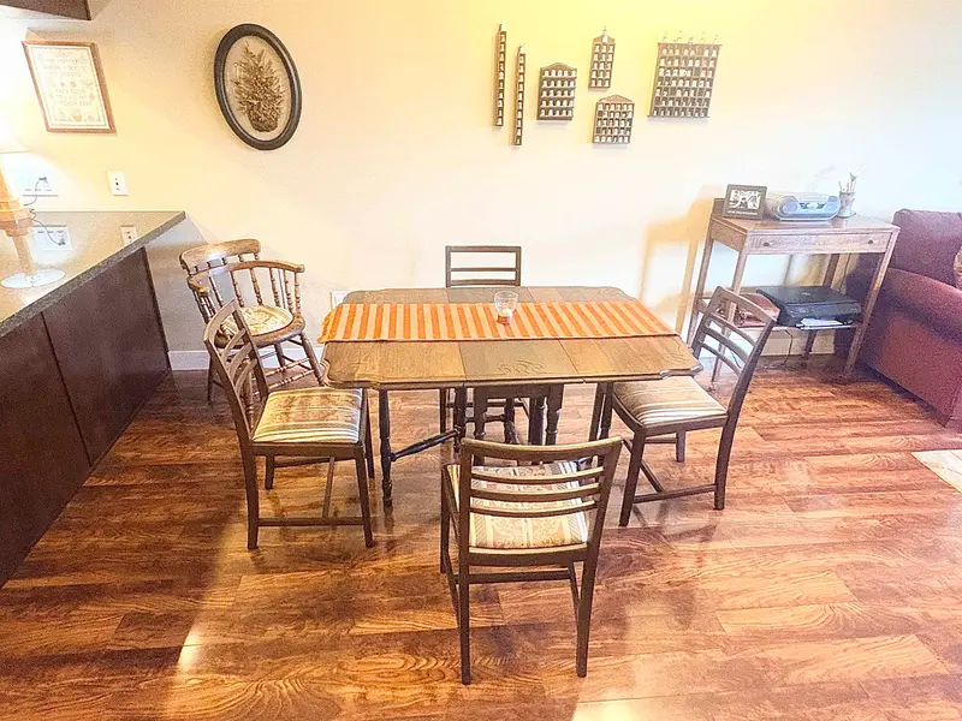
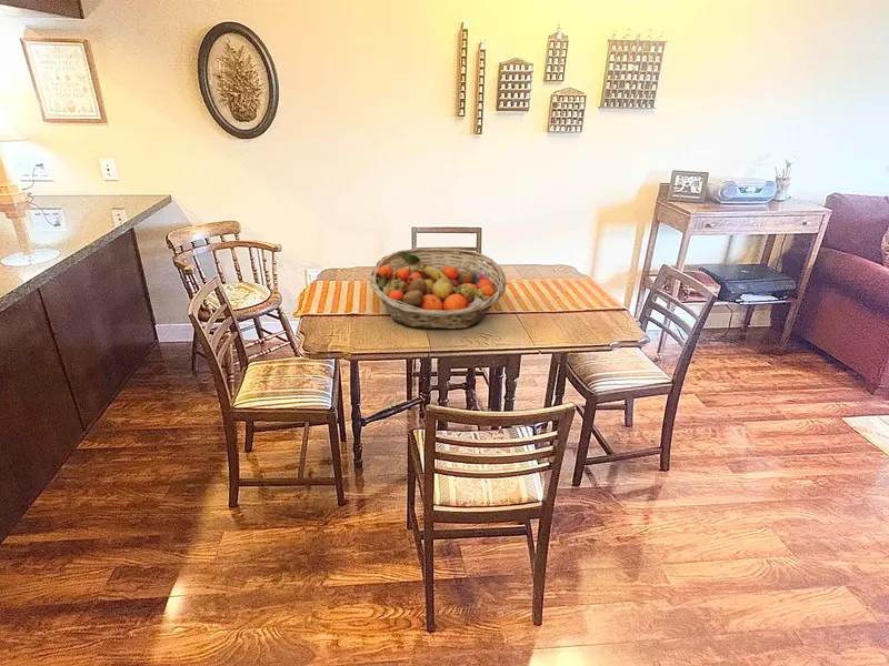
+ fruit basket [369,246,508,330]
